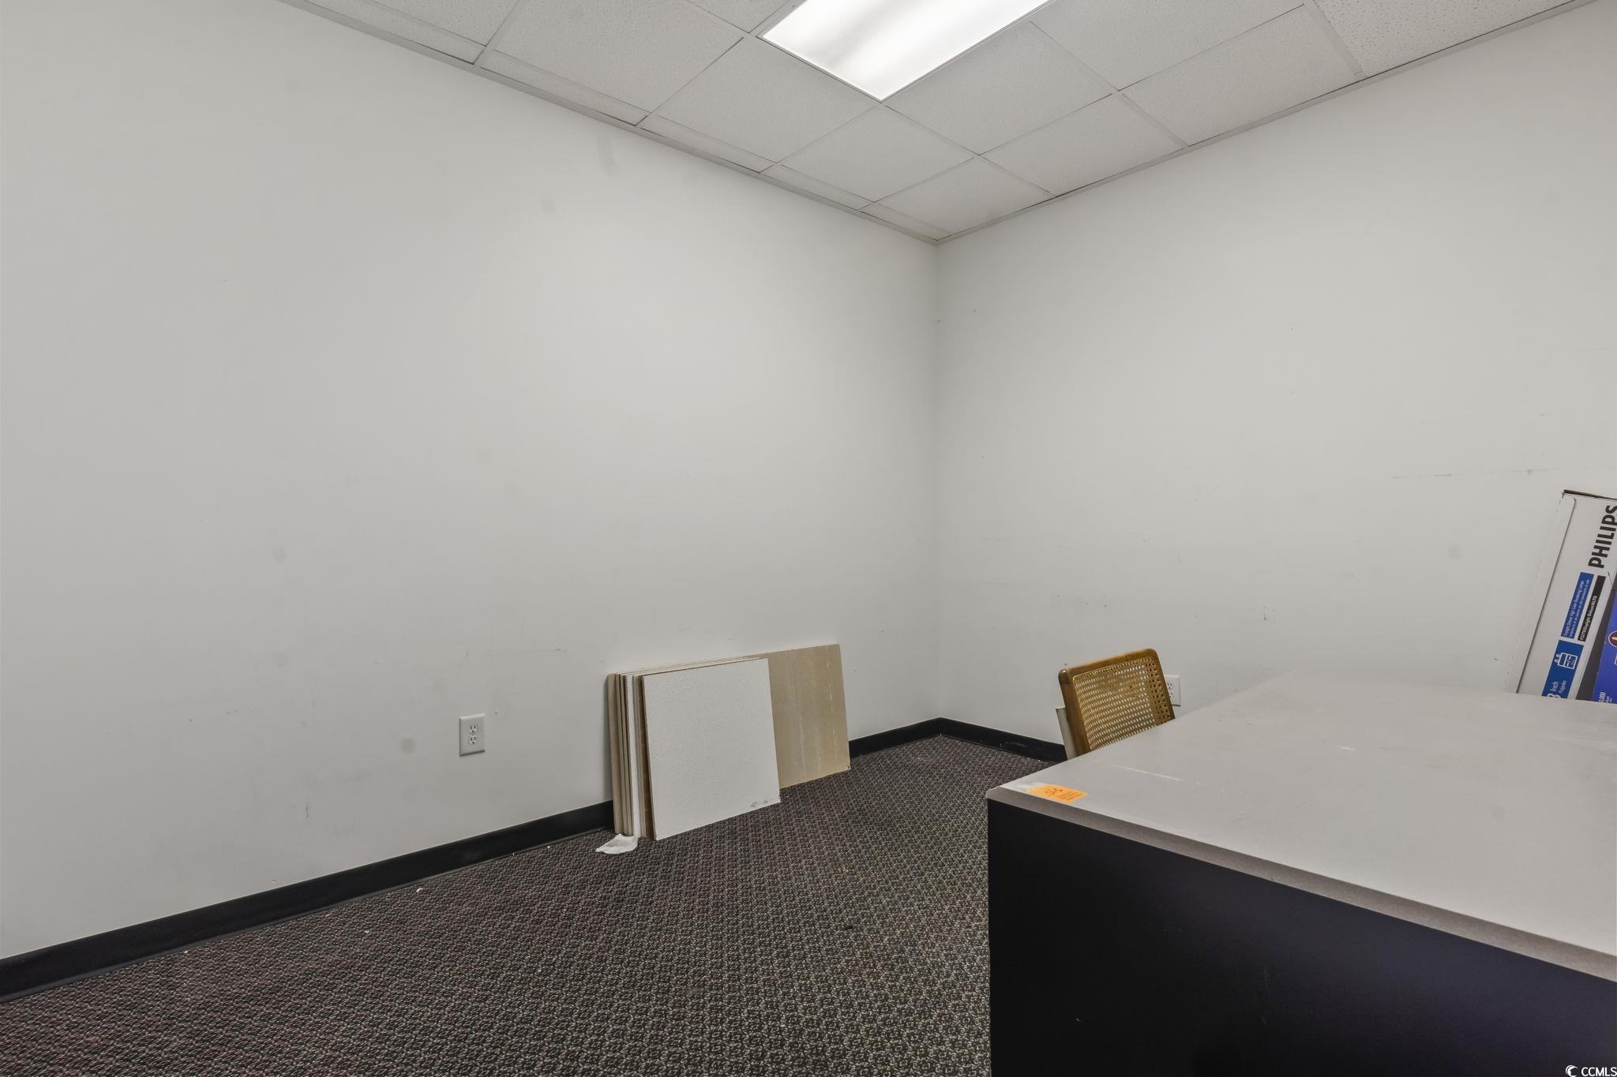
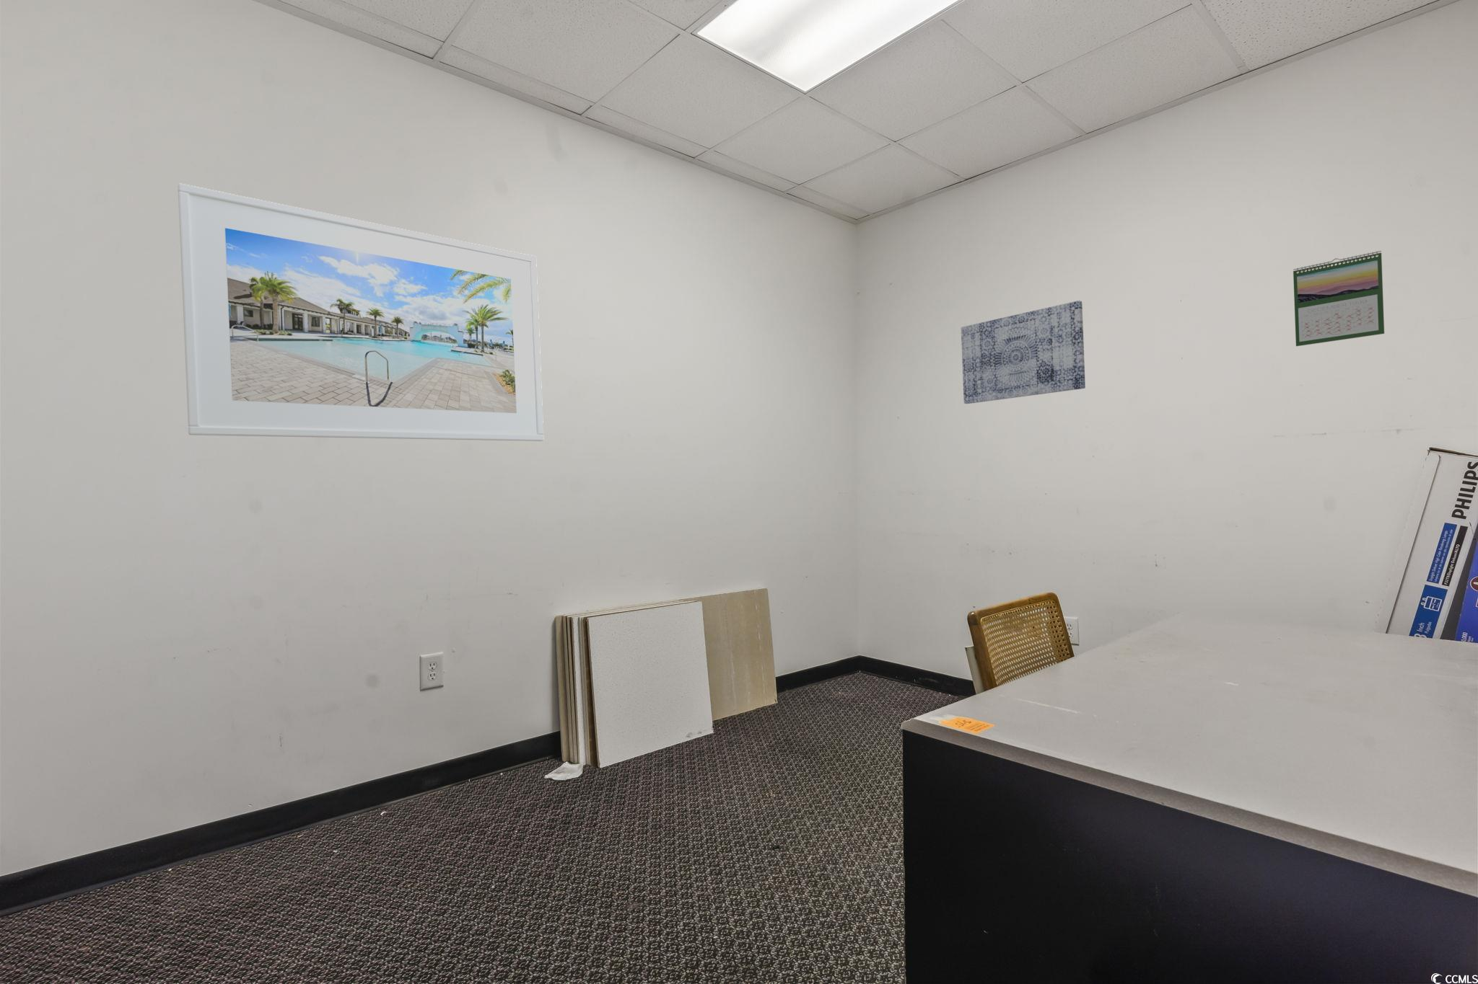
+ calendar [1292,250,1385,347]
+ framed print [177,182,544,441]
+ wall art [960,300,1086,404]
